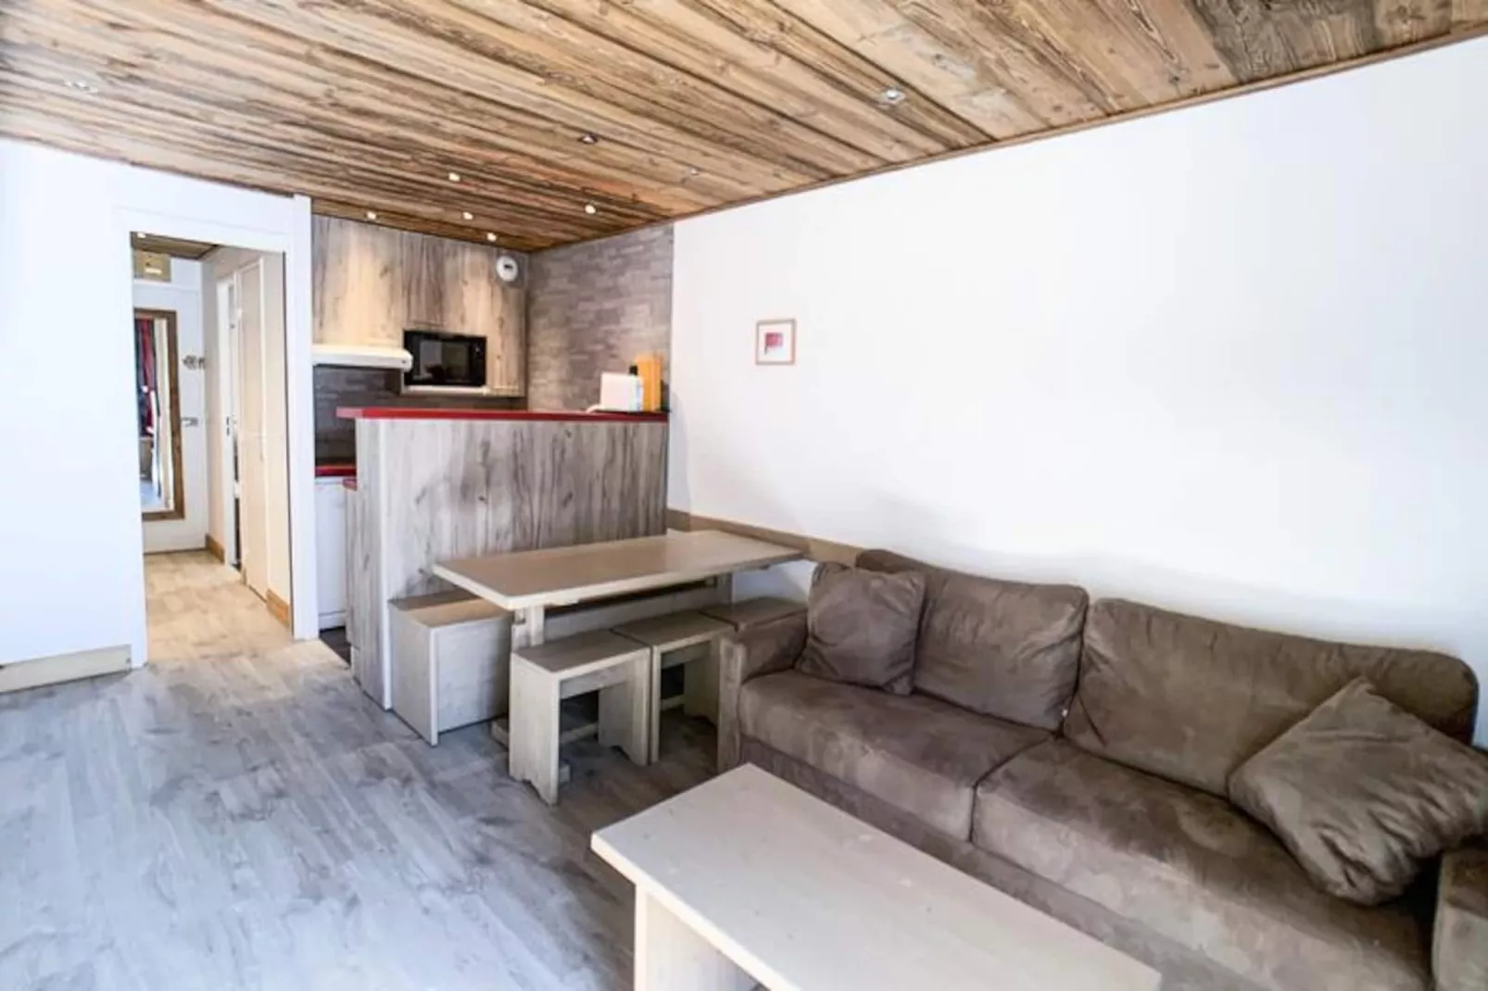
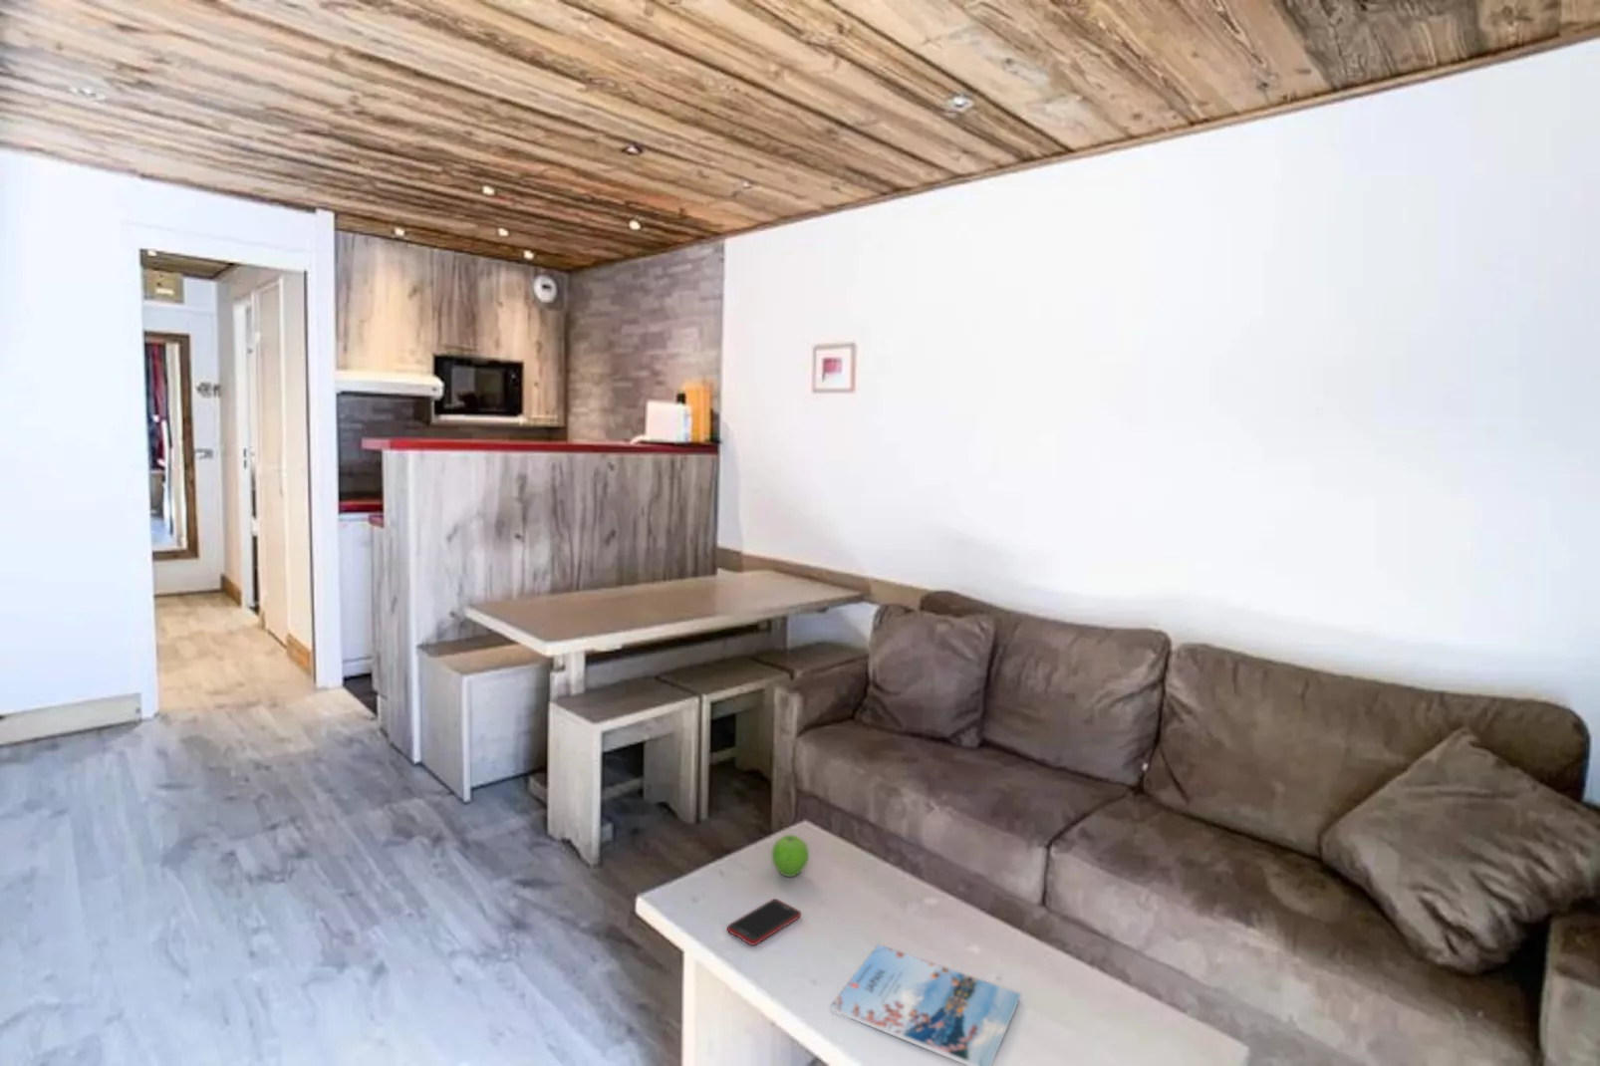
+ magazine [829,943,1022,1066]
+ cell phone [727,897,802,947]
+ fruit [771,834,810,878]
